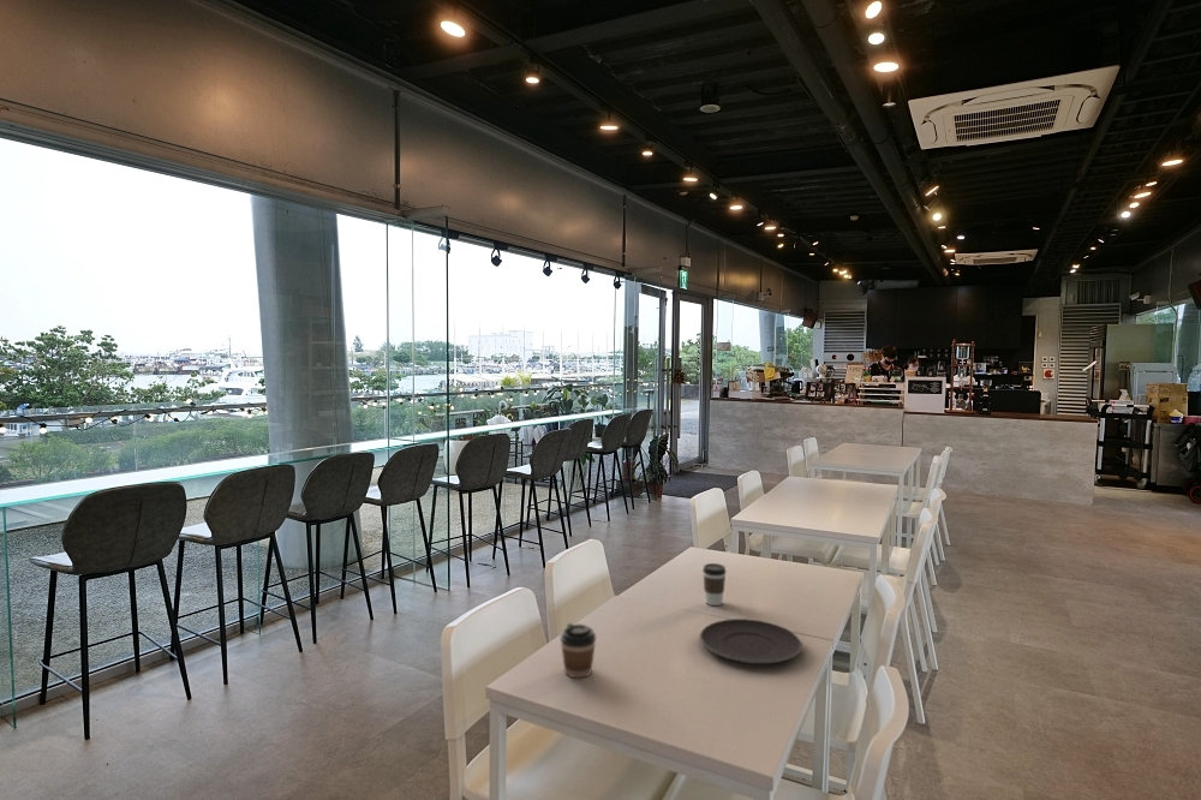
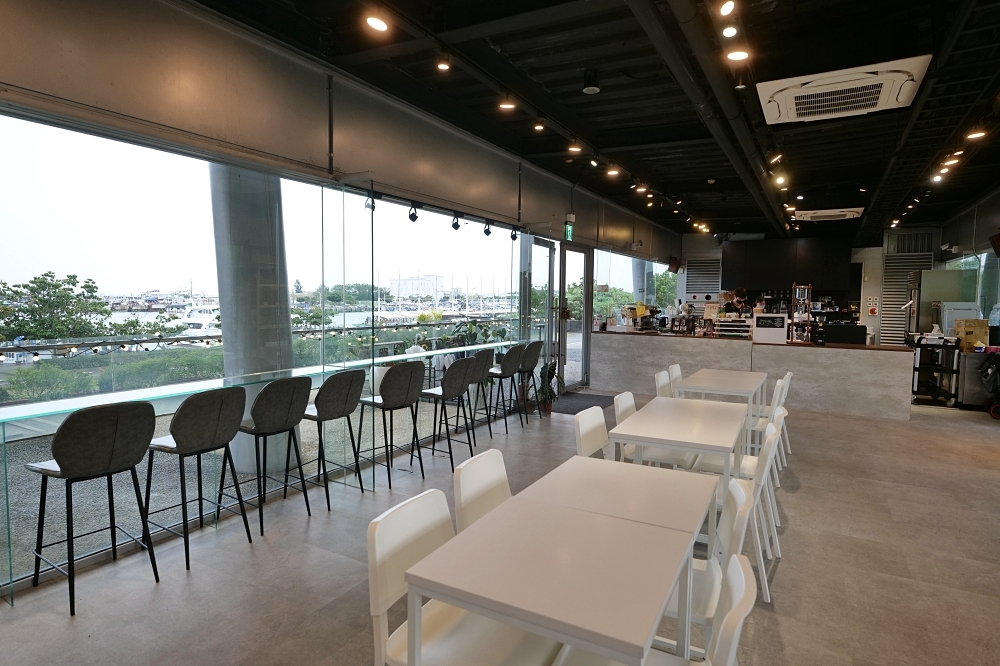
- plate [699,617,803,665]
- coffee cup [560,622,597,679]
- coffee cup [701,562,728,607]
